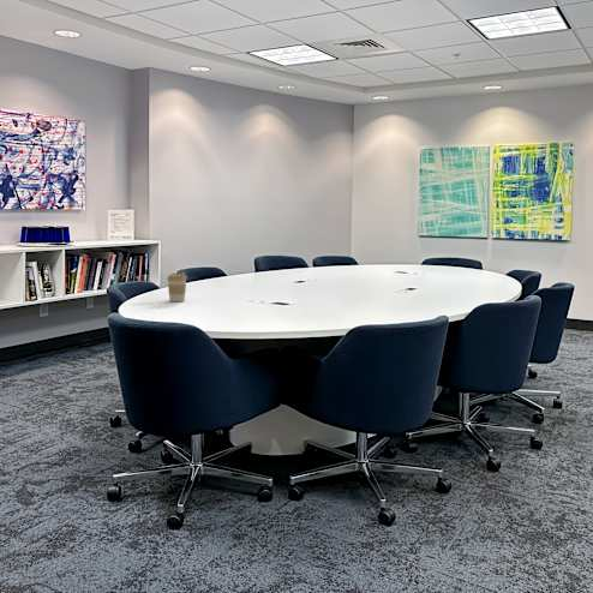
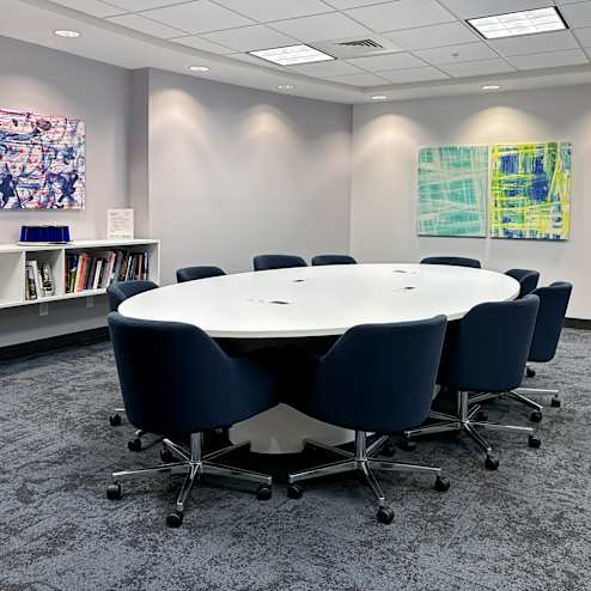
- coffee cup [166,272,188,303]
